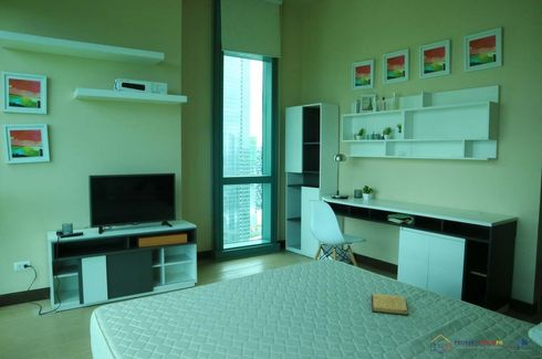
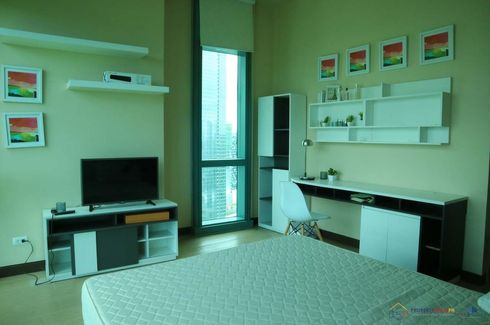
- book [371,293,410,317]
